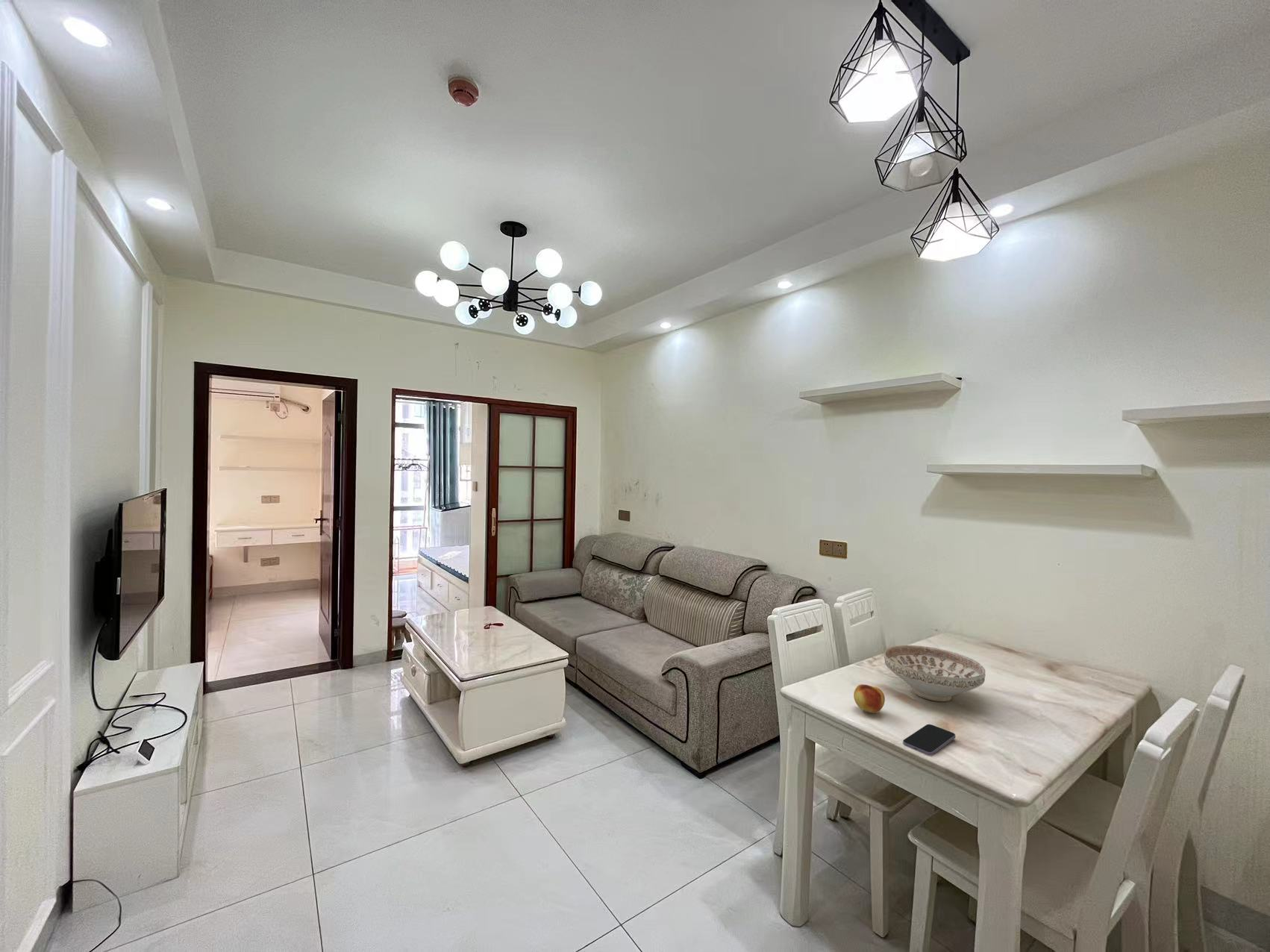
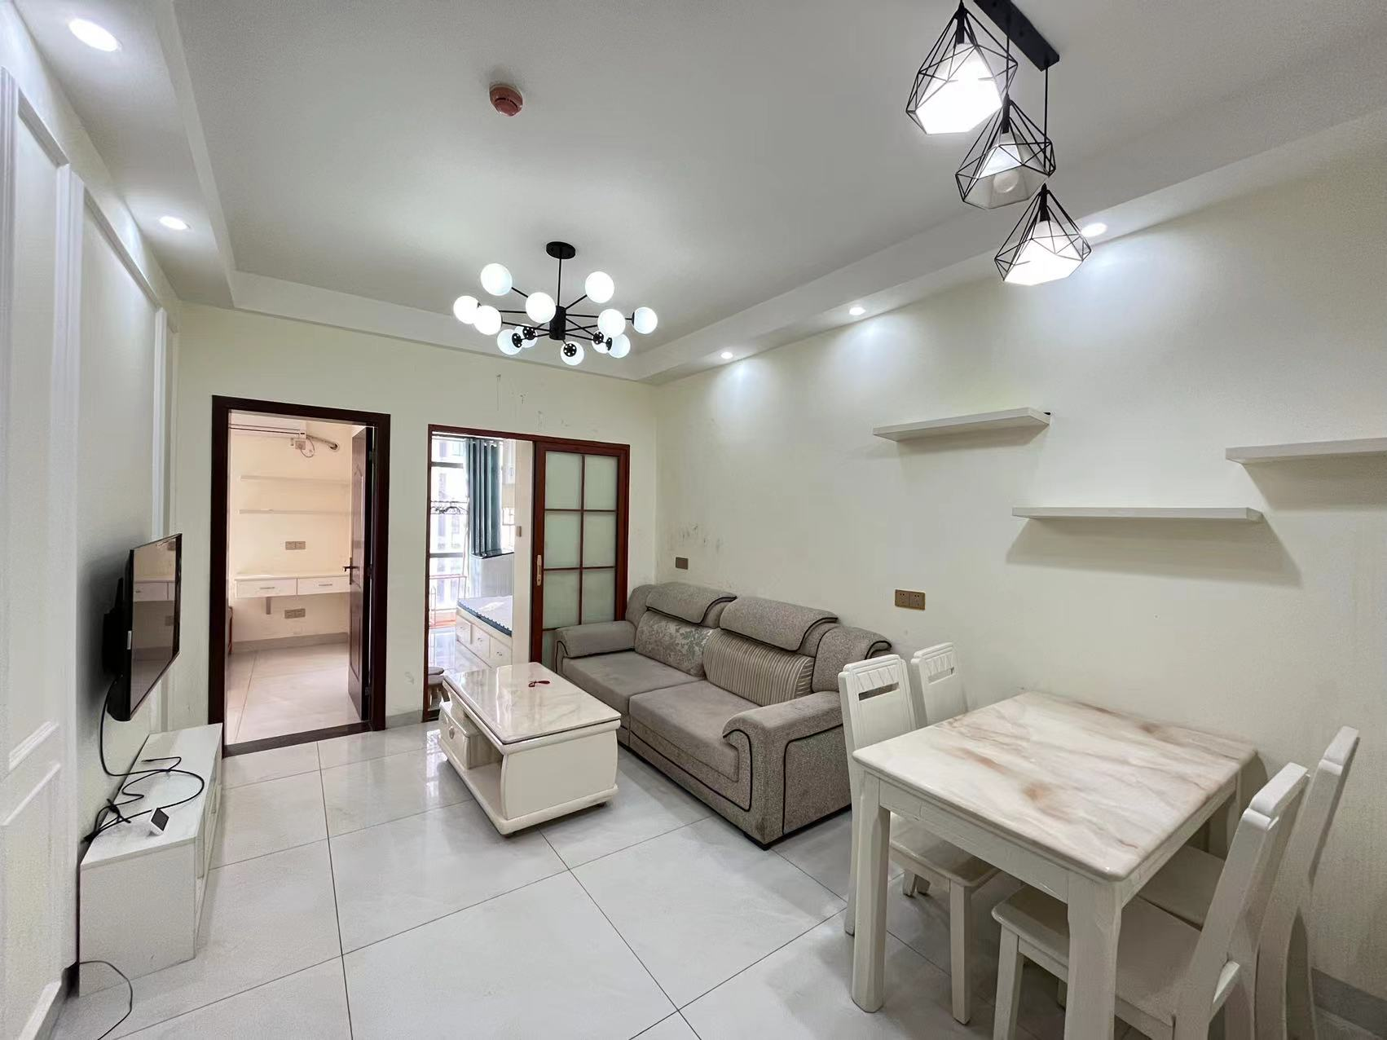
- smartphone [902,724,956,756]
- fruit [853,683,886,714]
- decorative bowl [883,645,986,702]
